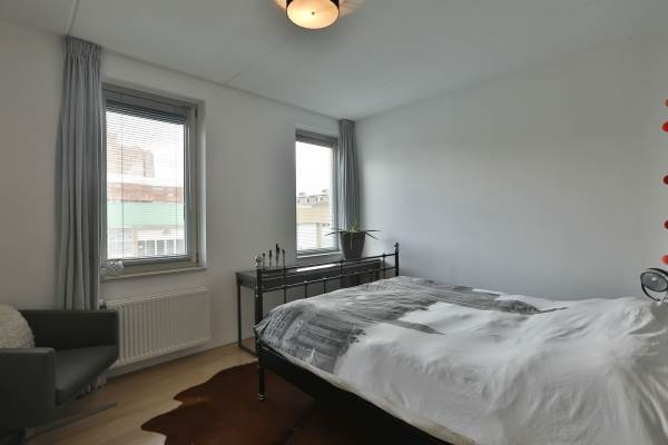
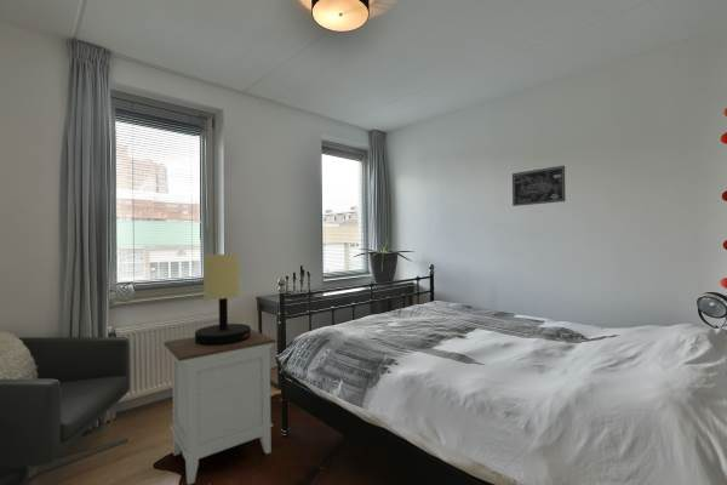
+ nightstand [162,327,277,485]
+ wall art [511,165,566,207]
+ table lamp [194,253,252,346]
